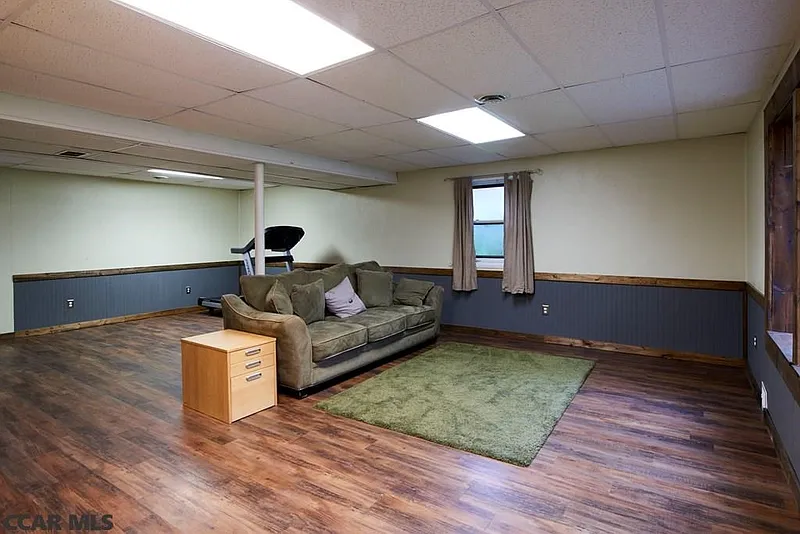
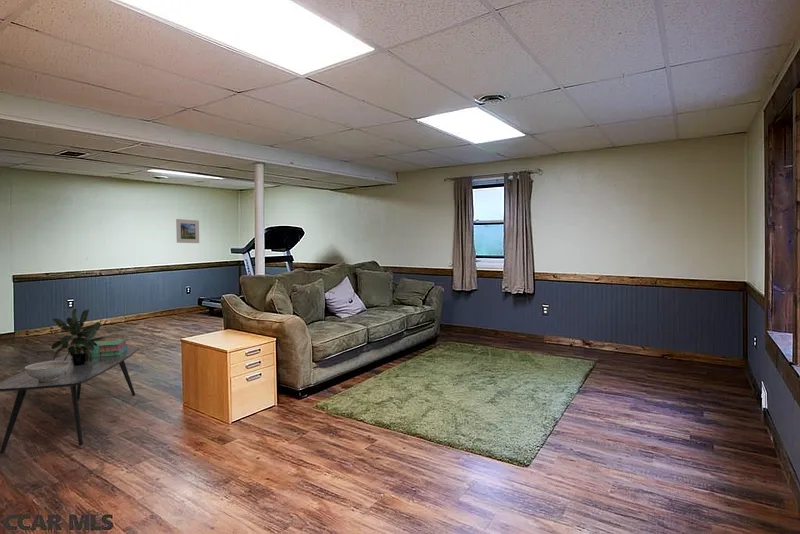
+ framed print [175,218,200,244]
+ stack of books [71,339,128,359]
+ coffee table [0,346,140,455]
+ decorative bowl [24,360,70,382]
+ potted plant [50,308,106,366]
